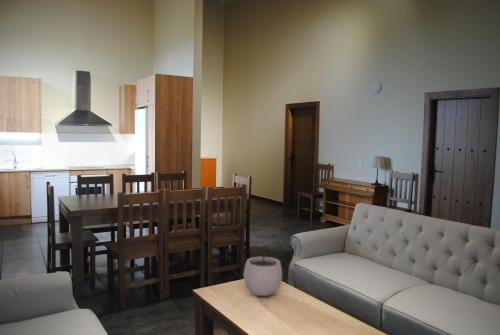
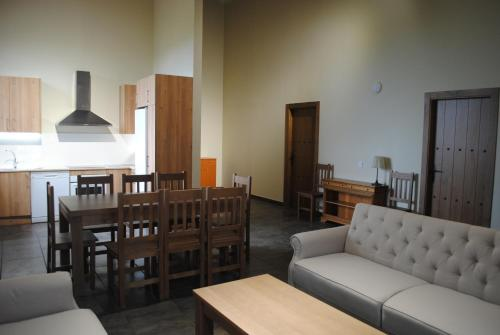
- plant pot [243,247,283,297]
